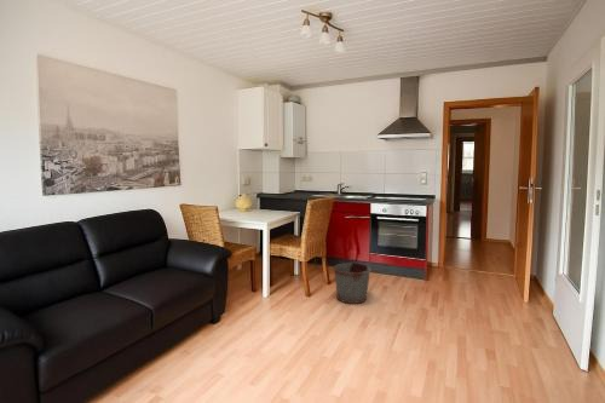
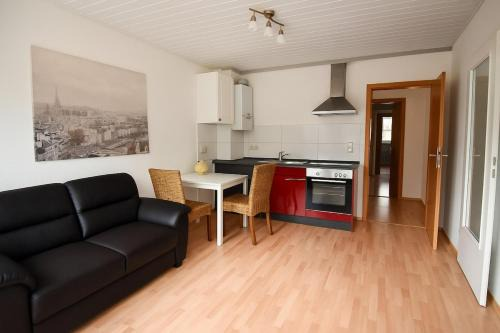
- bucket [332,261,373,305]
